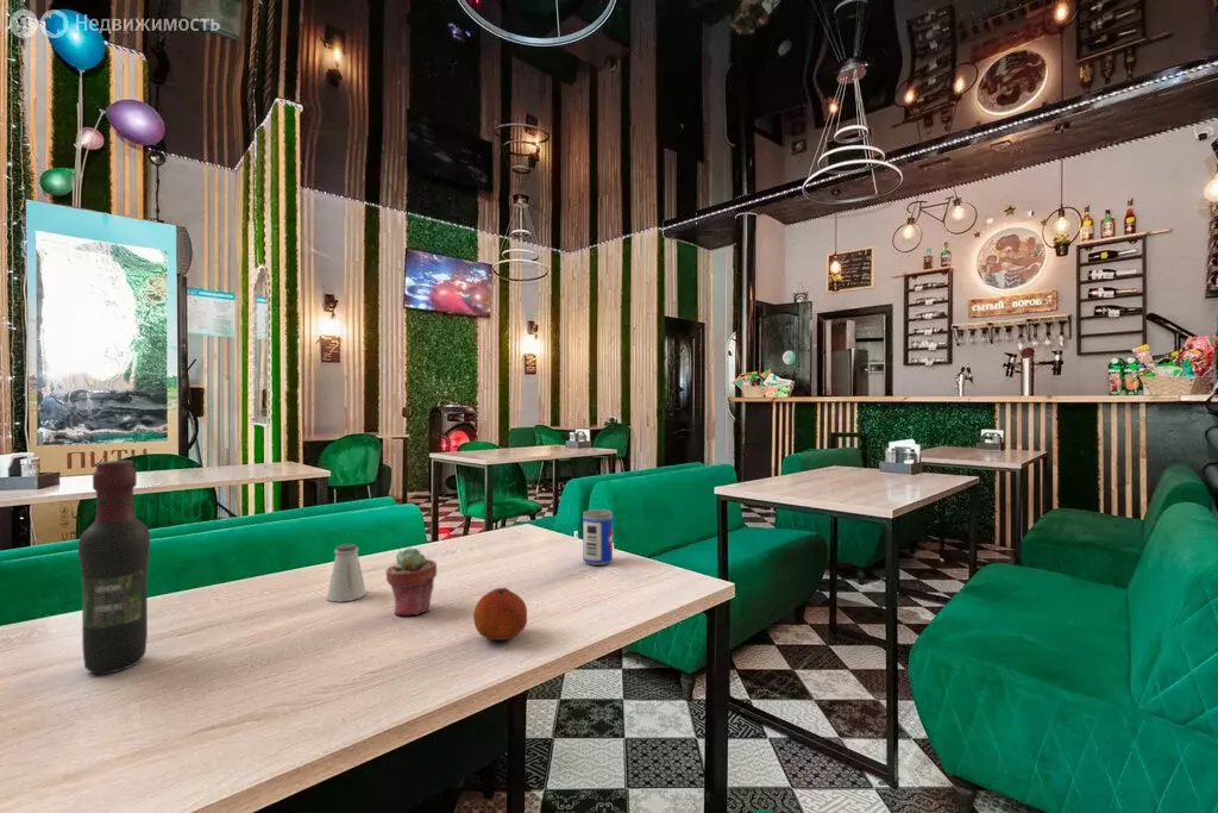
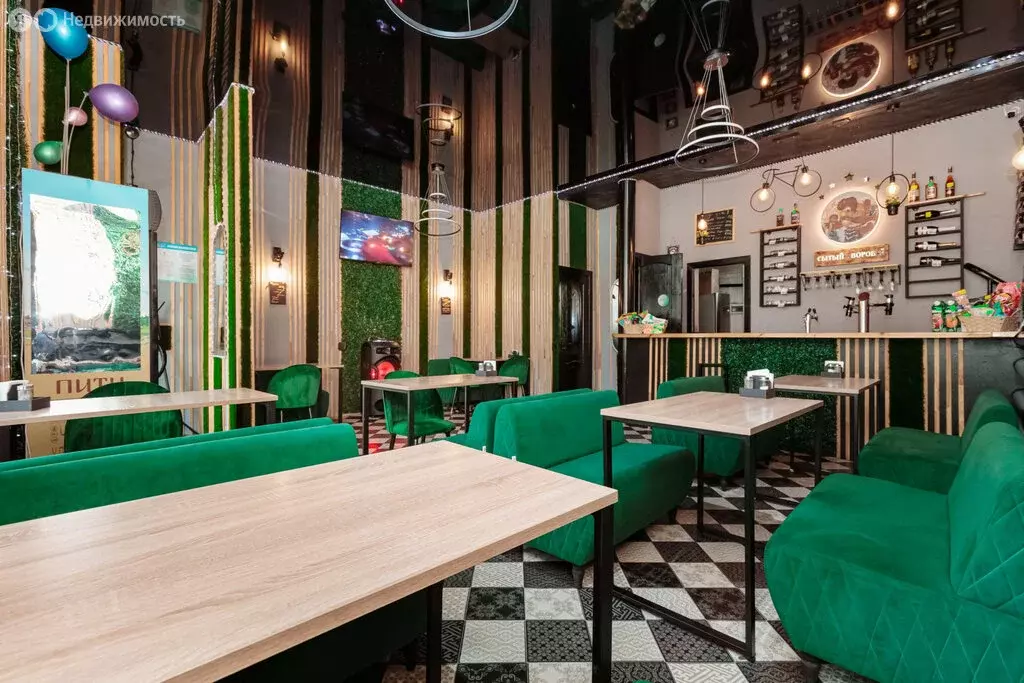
- potted succulent [384,546,438,617]
- wine bottle [77,459,151,675]
- saltshaker [326,543,368,604]
- beer can [582,508,614,567]
- fruit [472,587,528,642]
